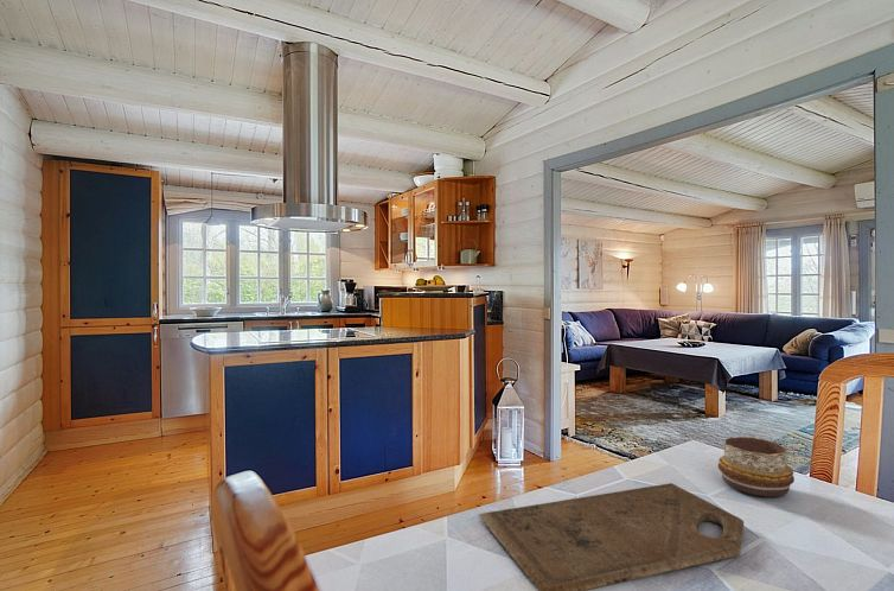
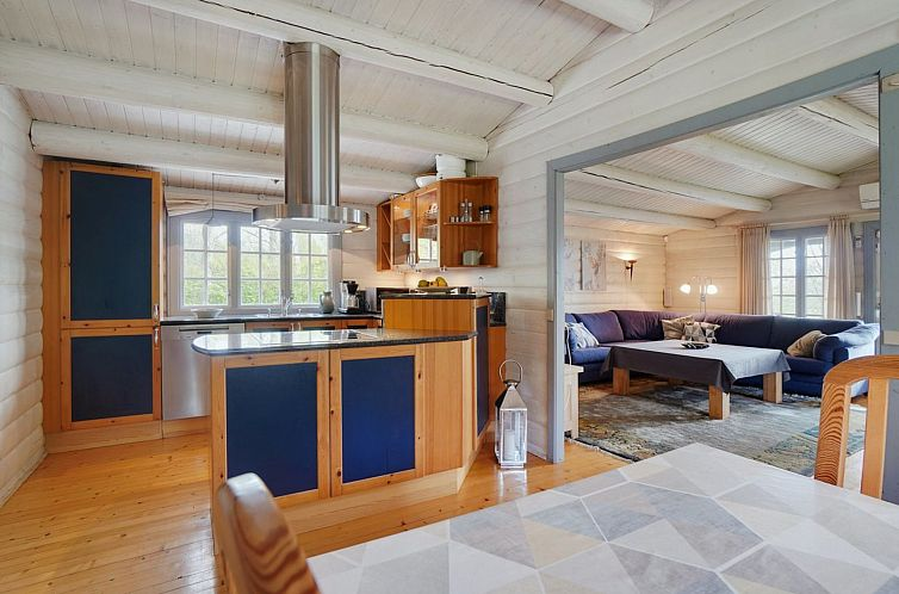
- cutting board [478,482,745,591]
- decorative bowl [717,436,796,498]
